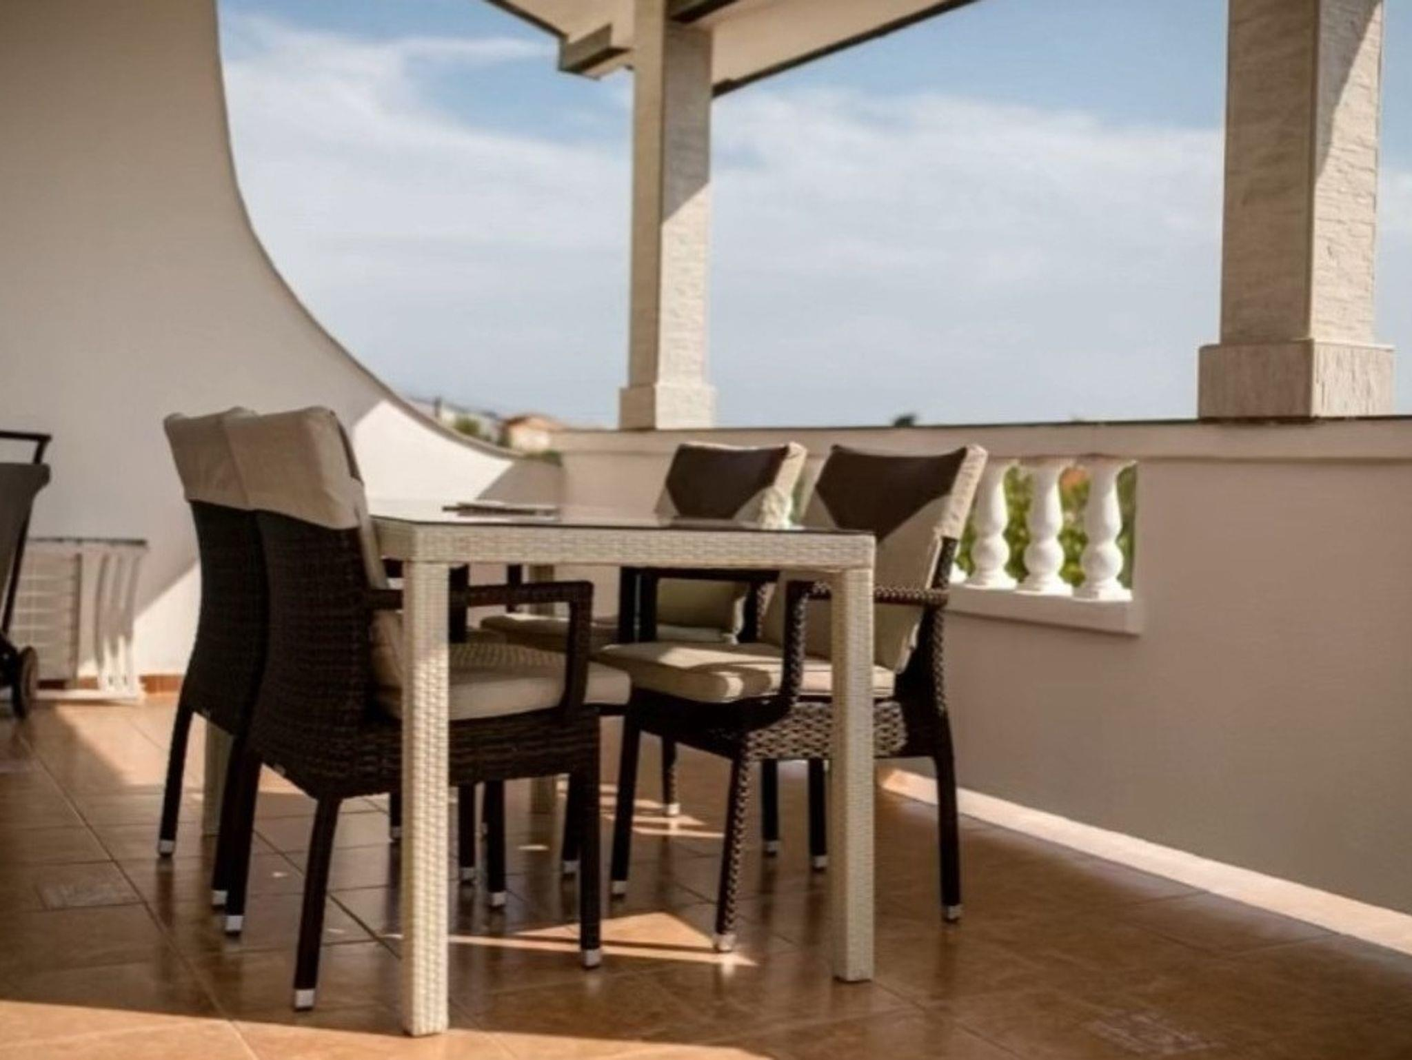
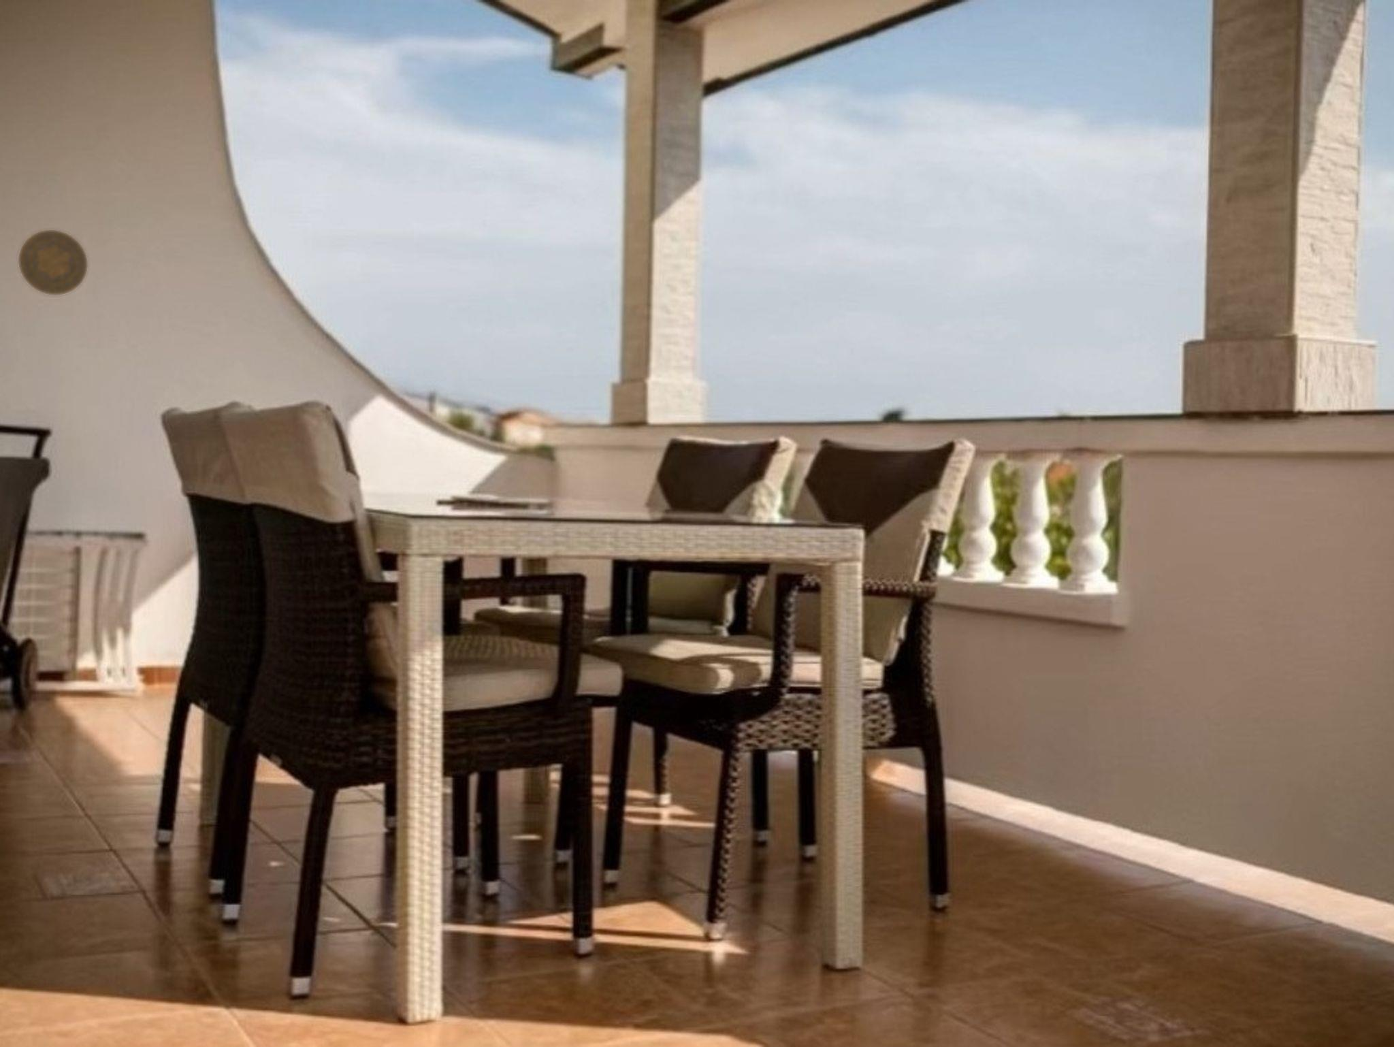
+ decorative plate [18,230,88,296]
